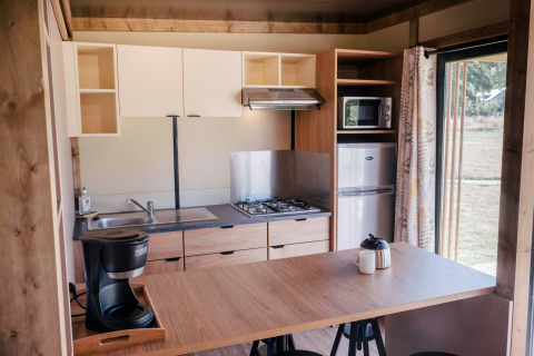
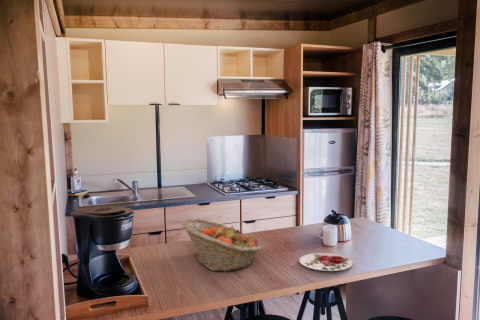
+ plate [298,252,353,272]
+ fruit basket [181,217,262,272]
